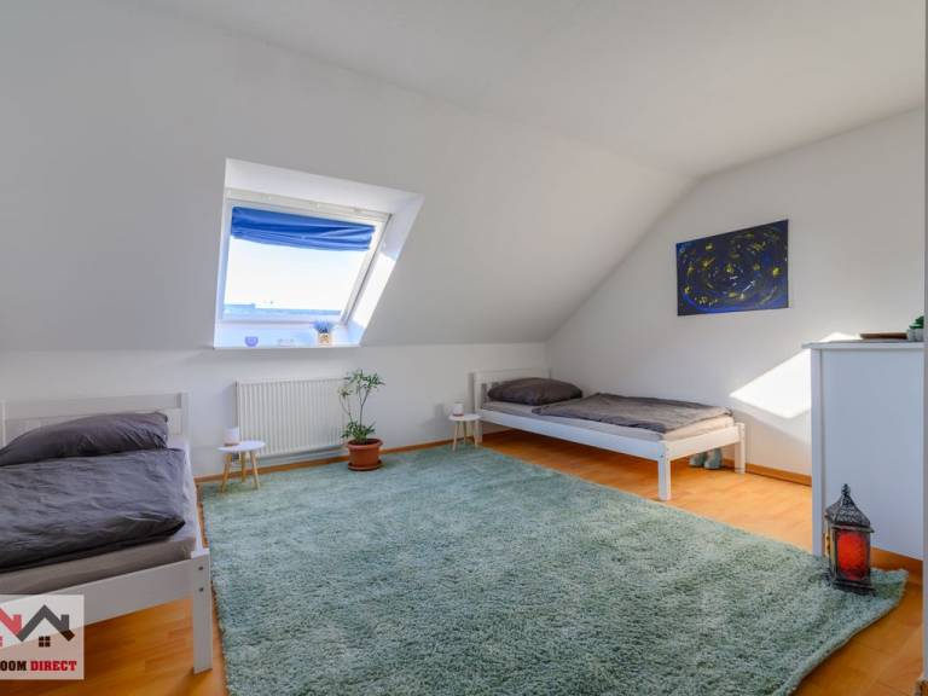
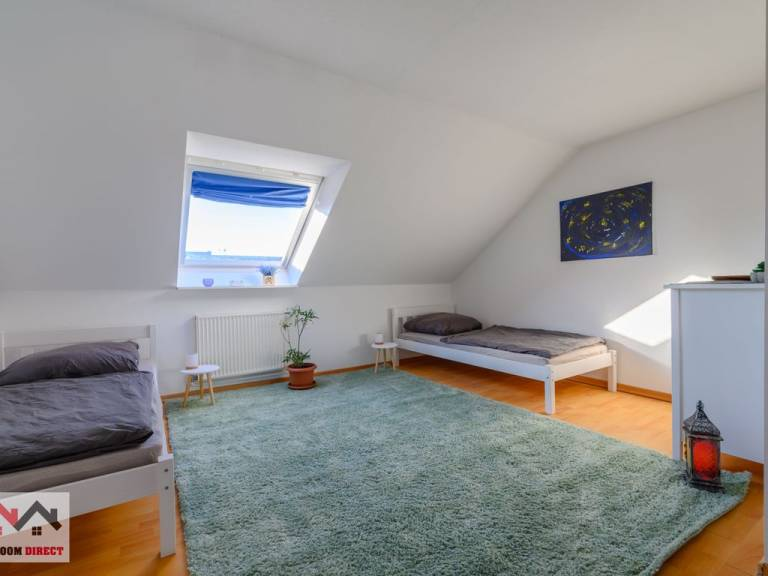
- boots [689,447,724,470]
